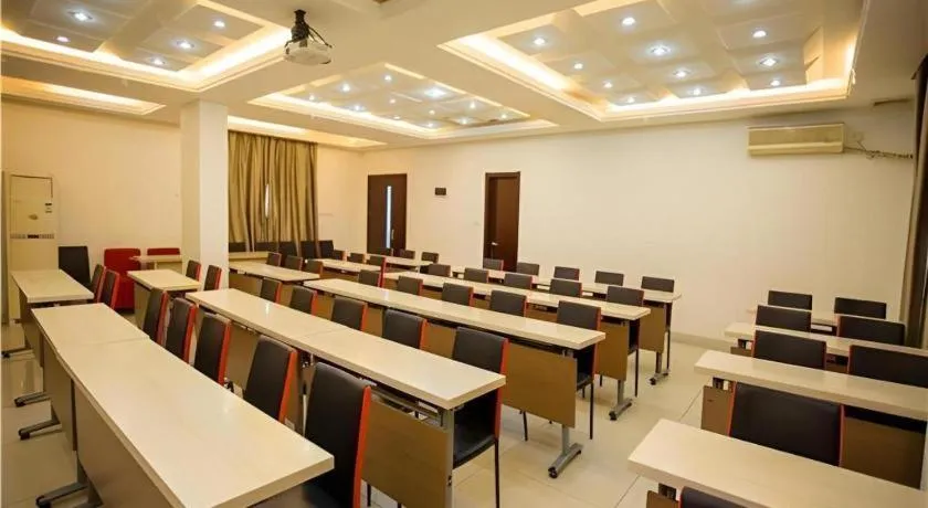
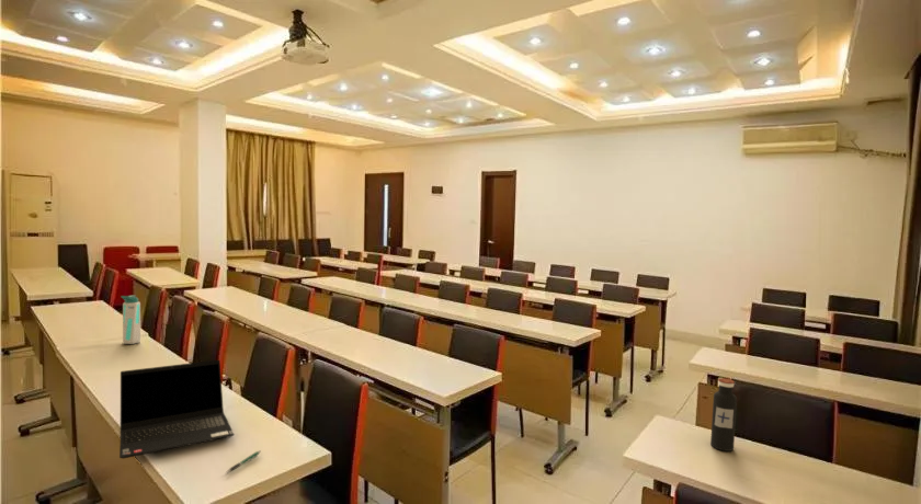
+ pen [225,449,262,474]
+ water bottle [709,377,738,453]
+ laptop computer [118,359,235,460]
+ water bottle [120,294,141,345]
